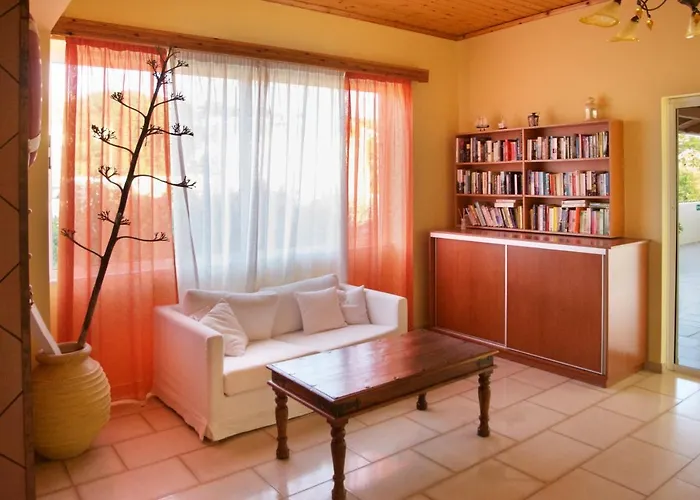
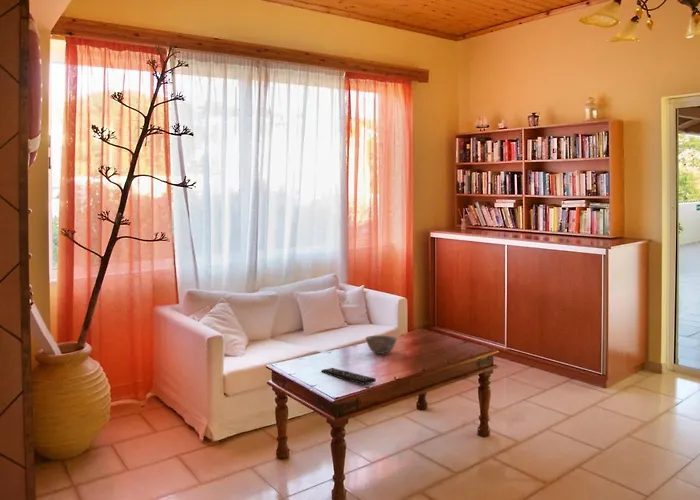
+ remote control [320,367,377,385]
+ bowl [365,335,398,355]
